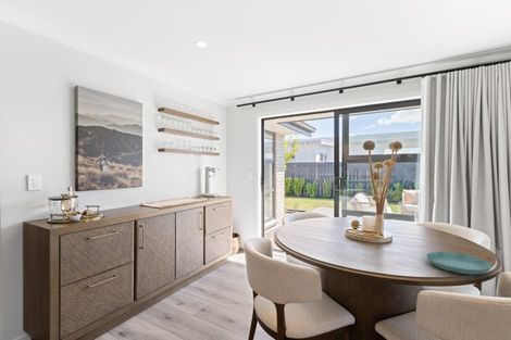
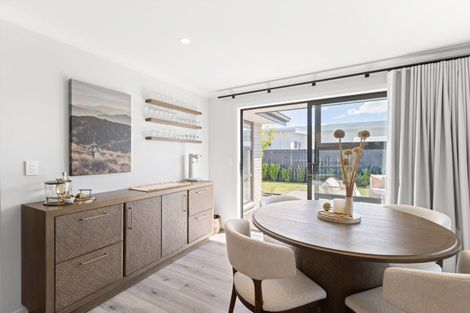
- saucer [425,251,493,276]
